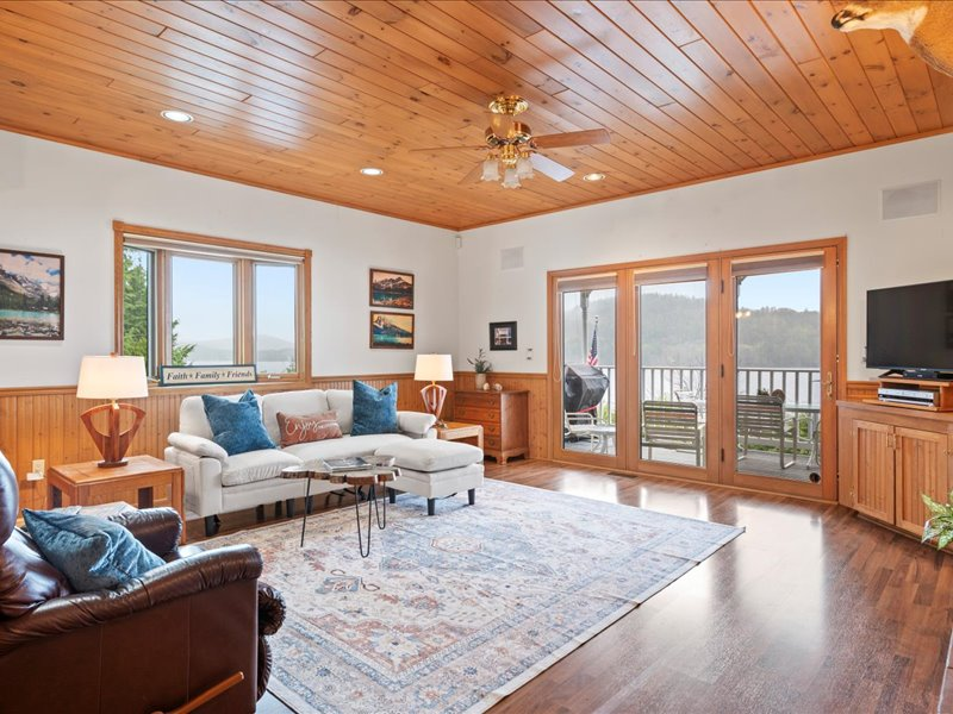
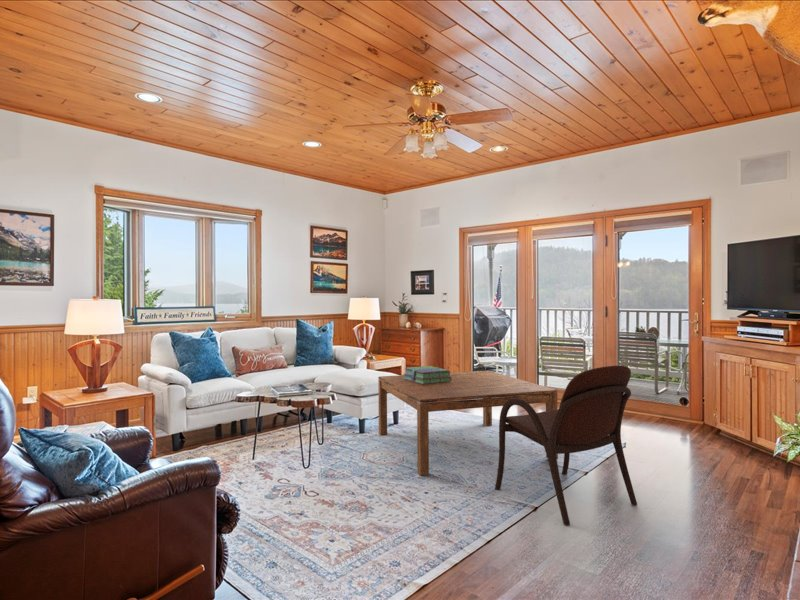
+ coffee table [377,370,559,476]
+ stack of books [403,365,452,384]
+ armchair [494,364,638,526]
